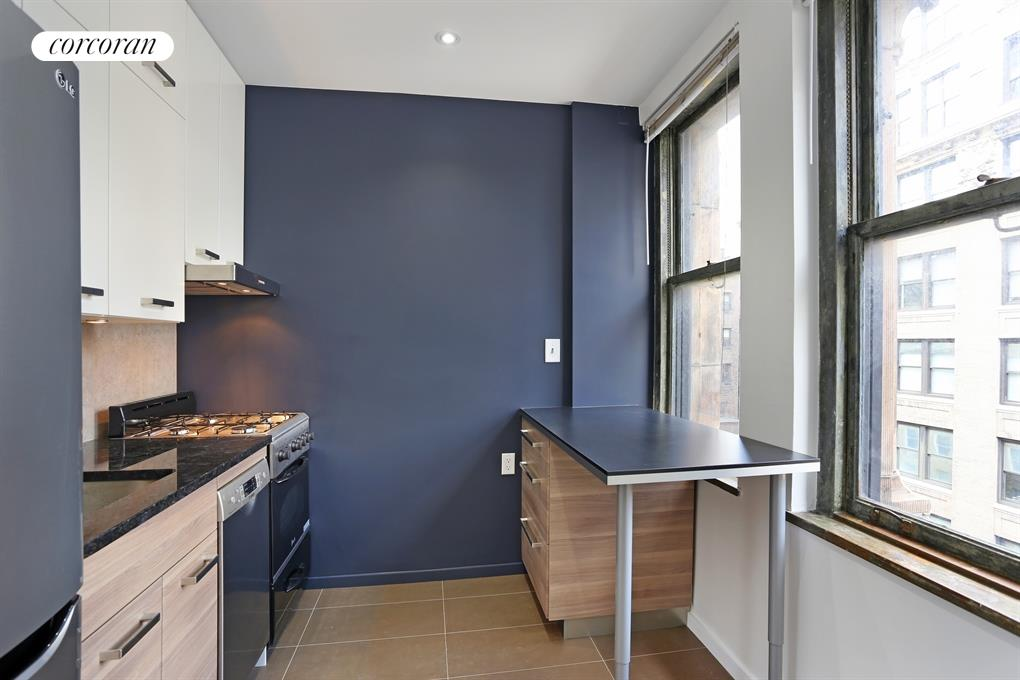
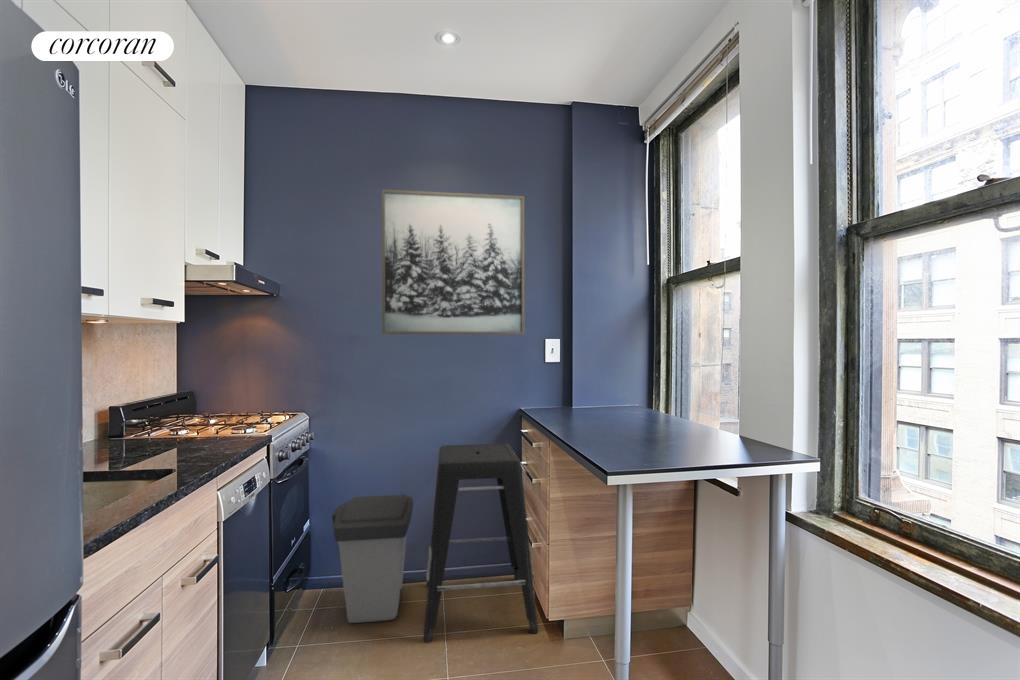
+ wall art [381,189,525,335]
+ trash can [331,494,414,624]
+ stool [423,443,539,644]
